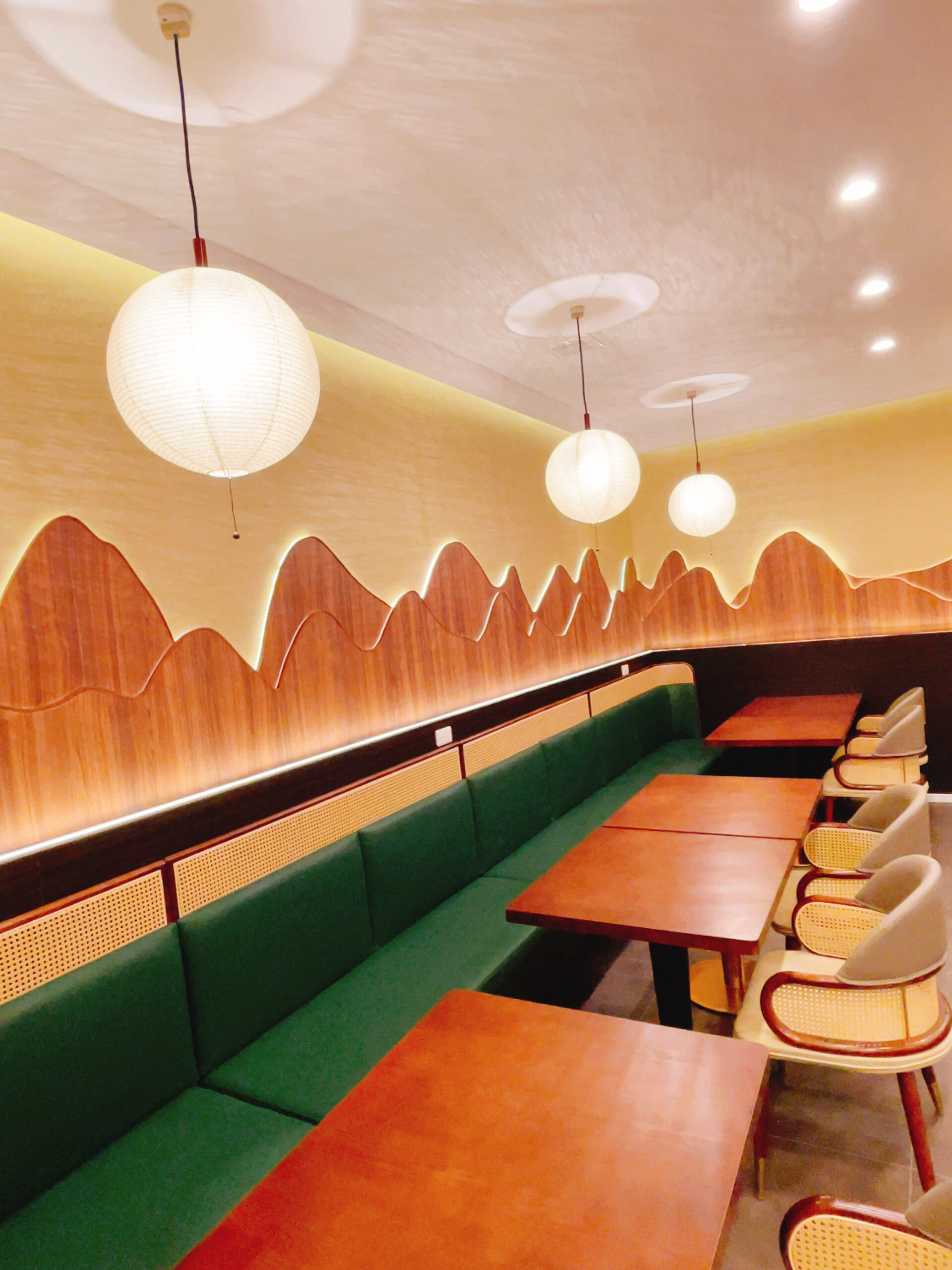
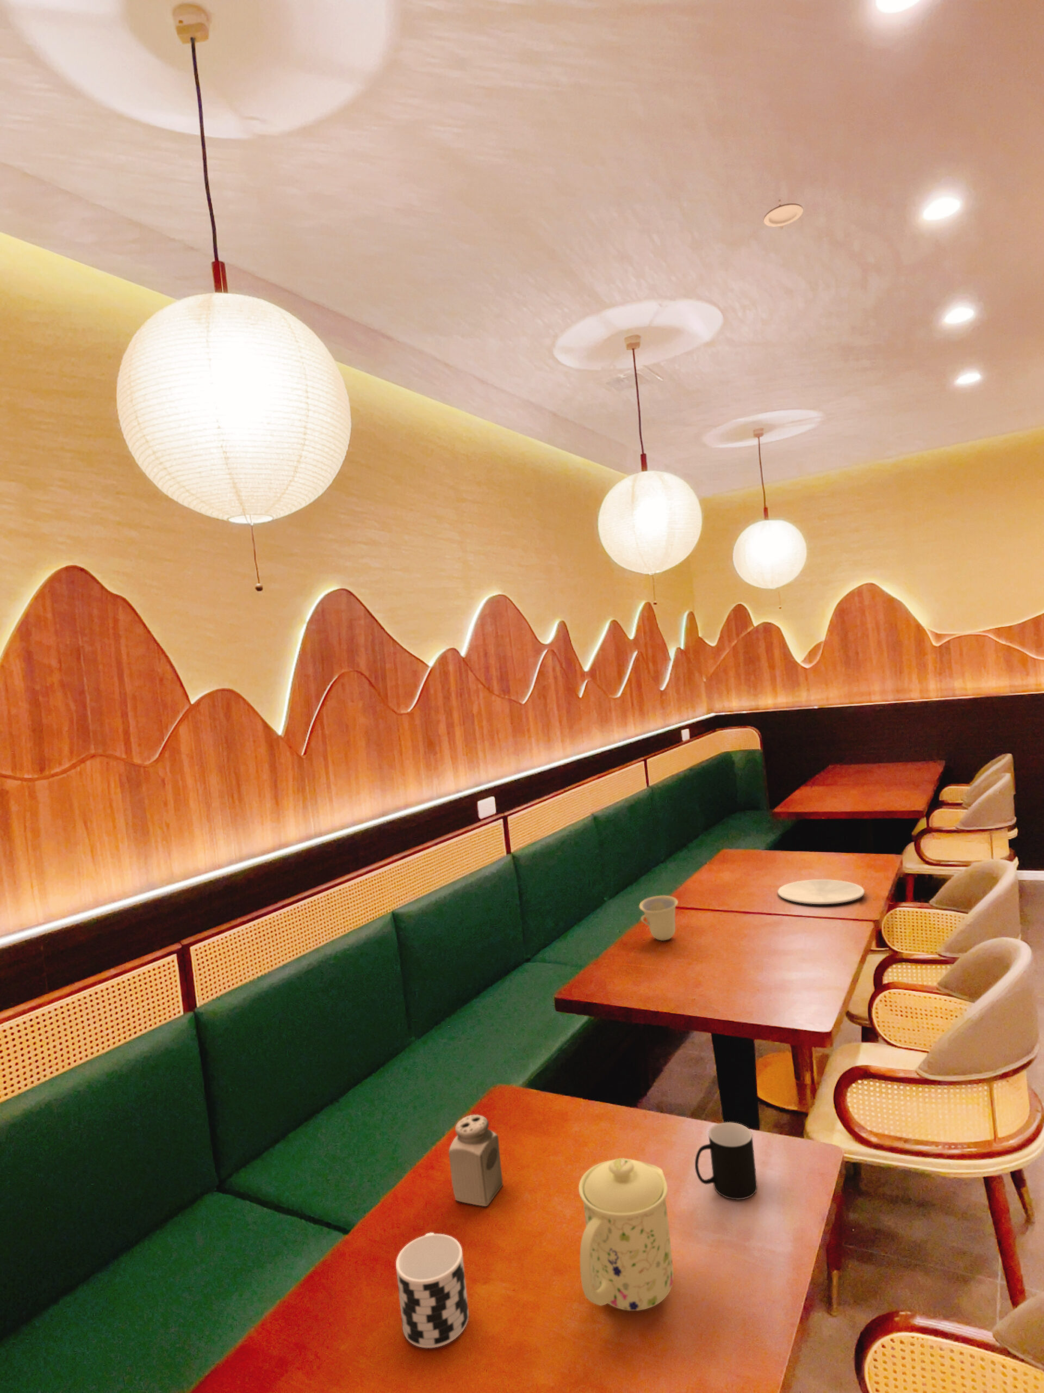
+ mug [578,1157,674,1312]
+ plate [778,879,865,905]
+ cup [639,895,679,941]
+ recessed light [763,199,804,229]
+ salt shaker [449,1114,503,1207]
+ cup [395,1232,469,1348]
+ cup [694,1121,758,1200]
